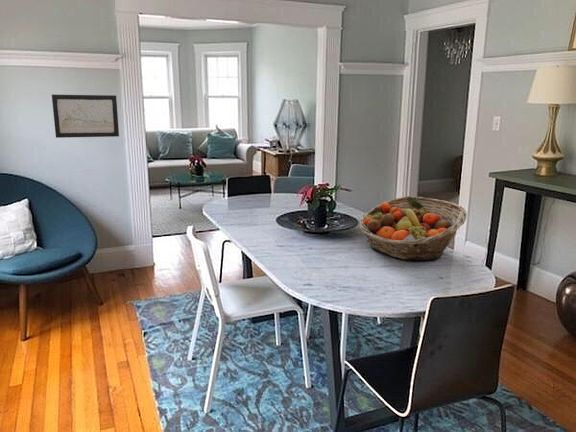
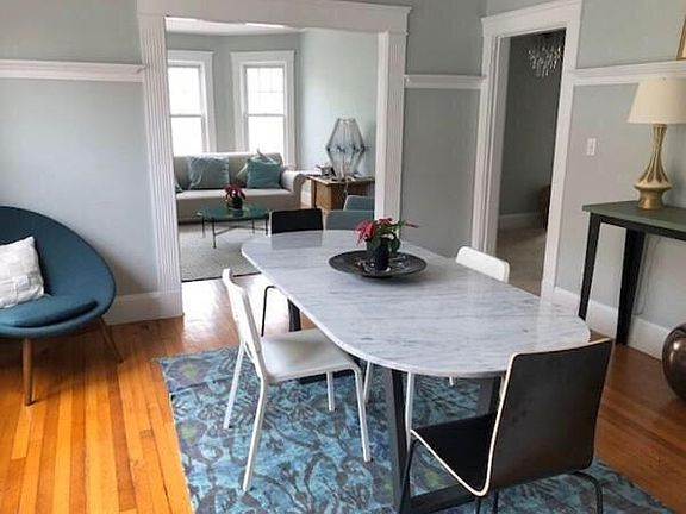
- wall art [51,94,120,139]
- fruit basket [358,195,468,261]
